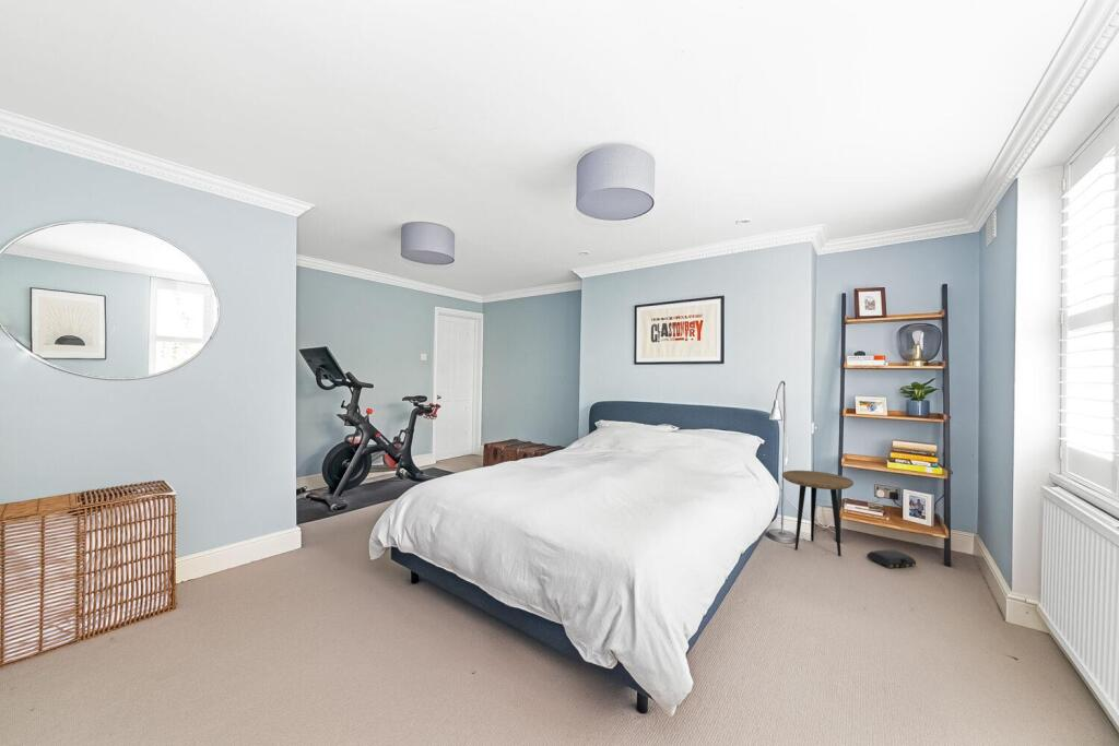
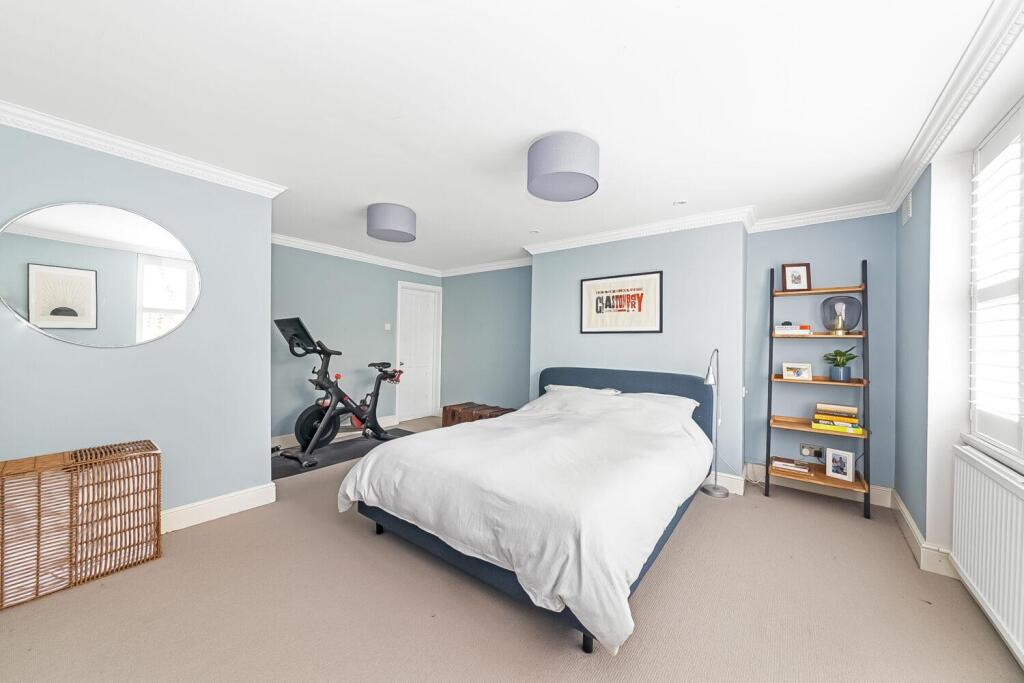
- bag [867,548,918,569]
- side table [781,470,855,557]
